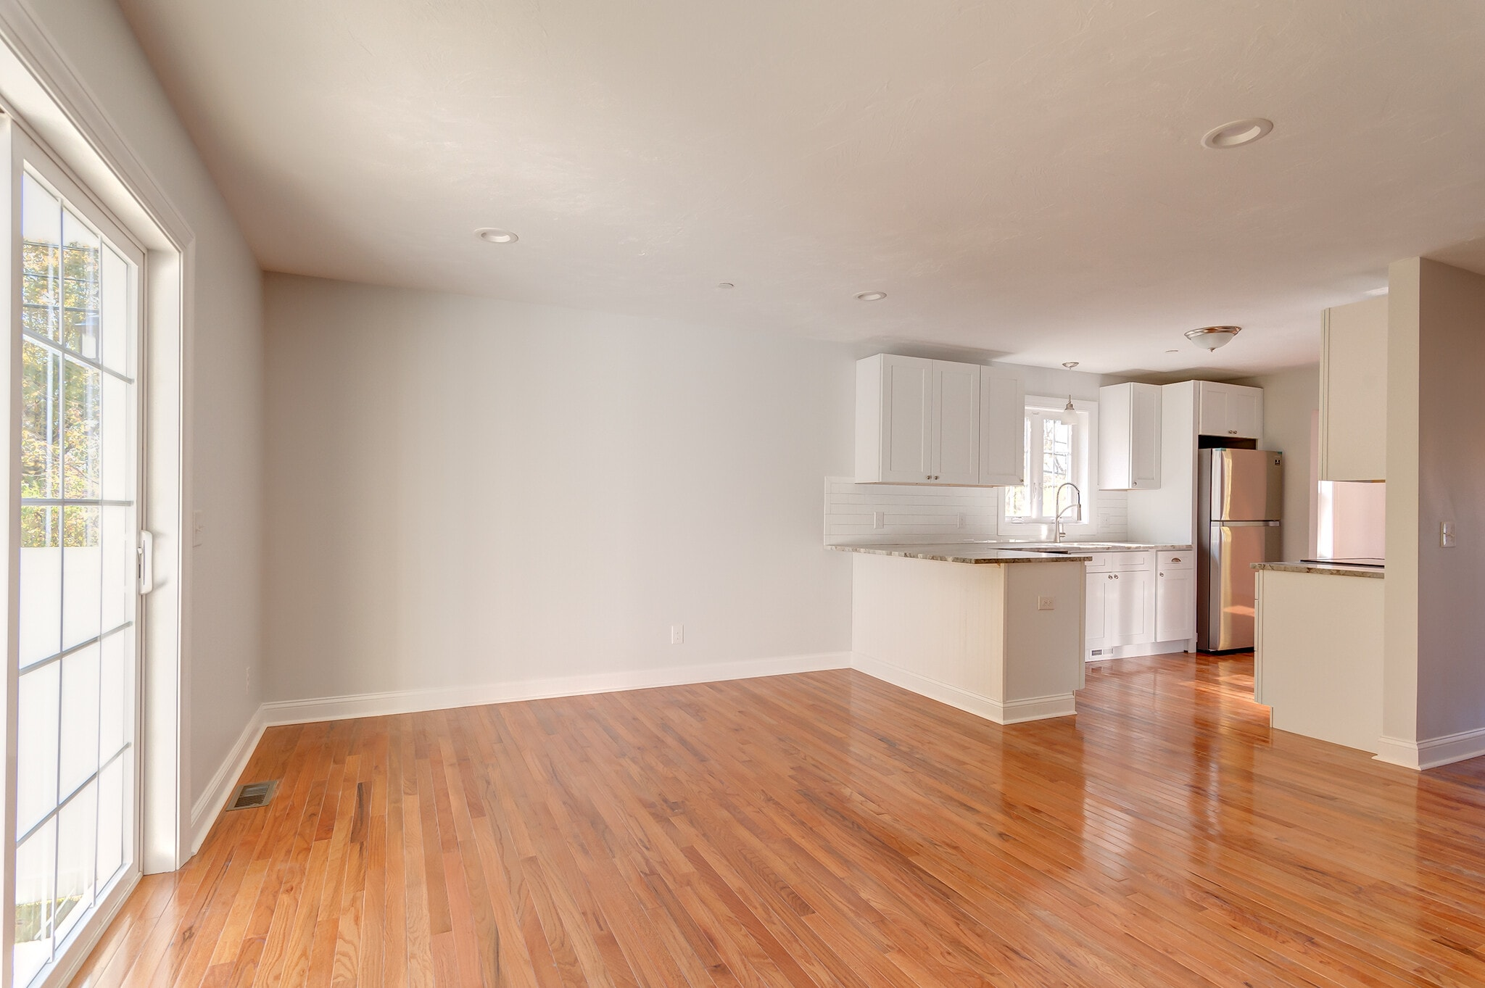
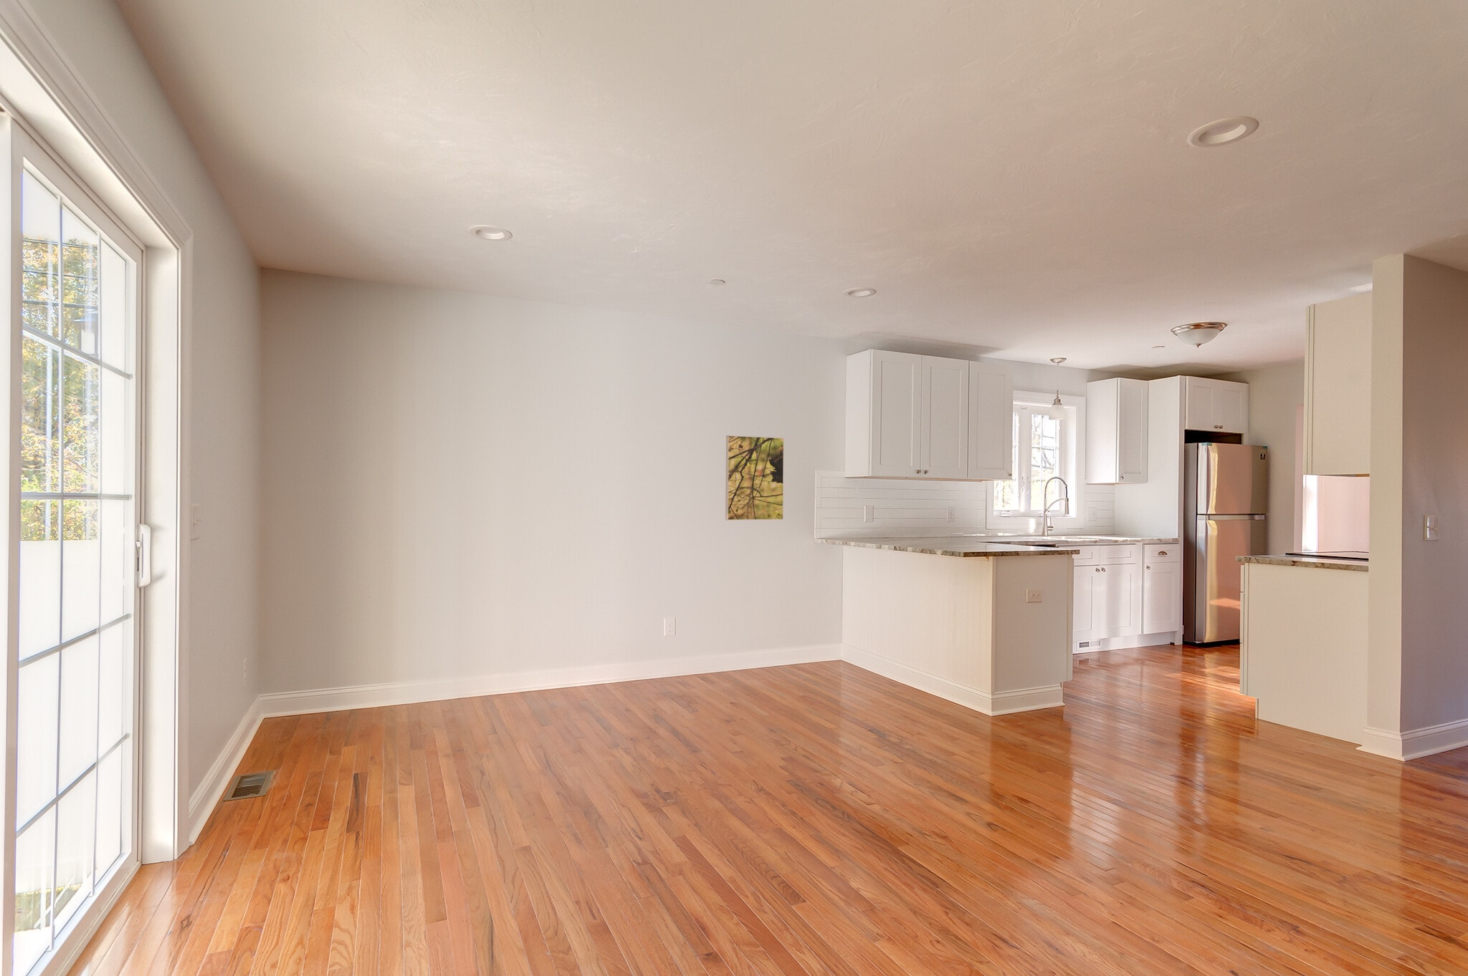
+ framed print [725,435,785,521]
